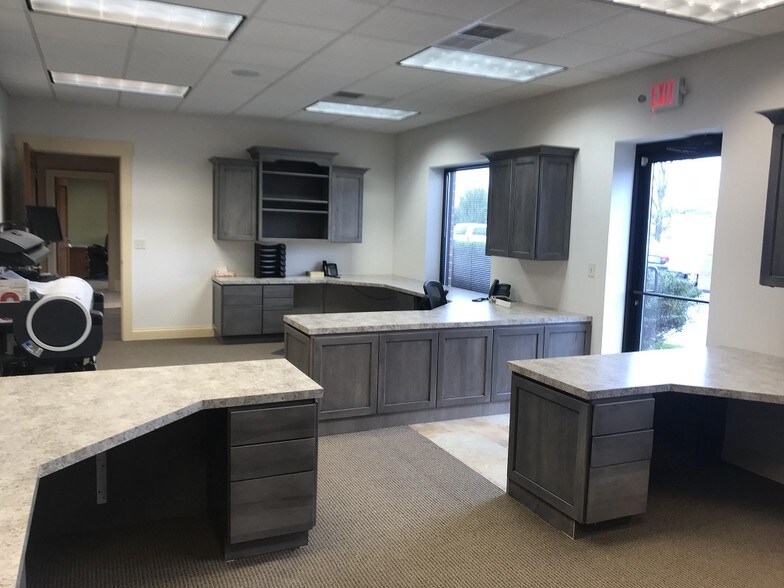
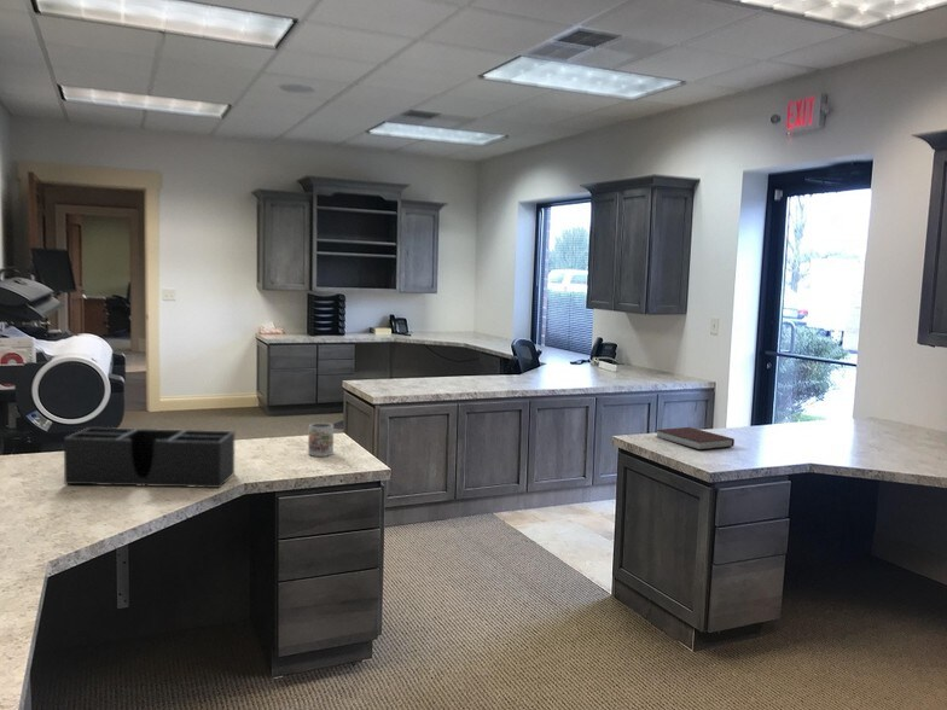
+ desk organizer [63,426,236,489]
+ notebook [655,426,736,450]
+ mug [307,421,335,458]
